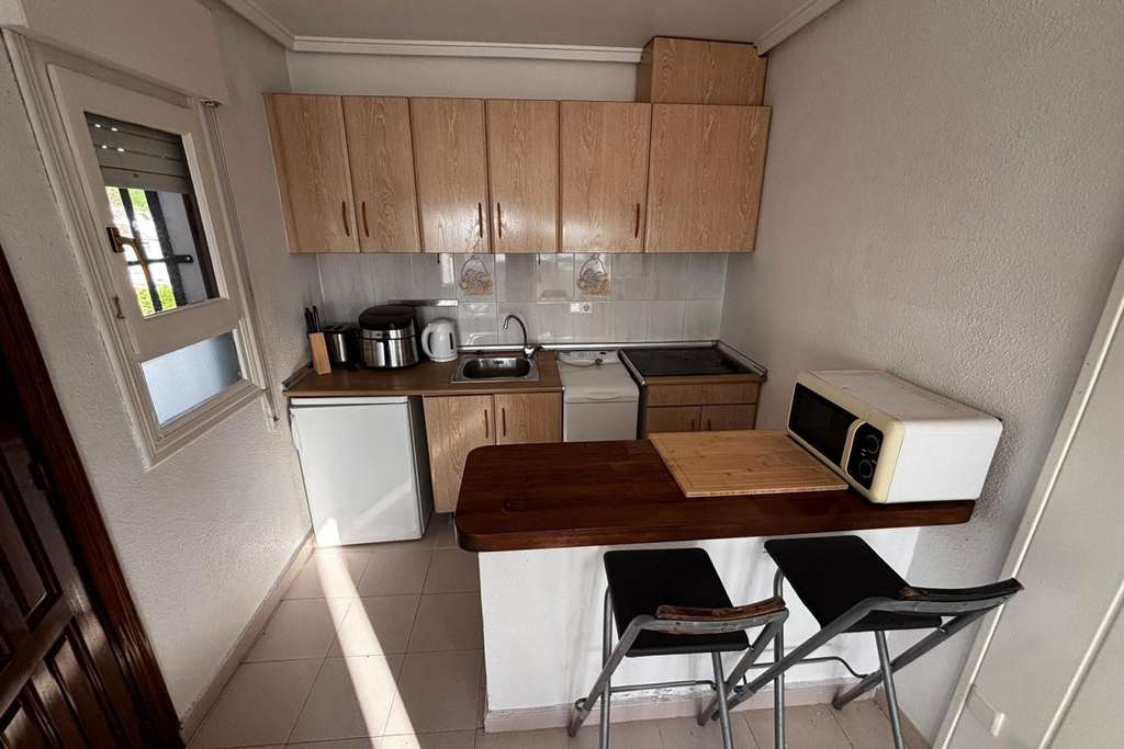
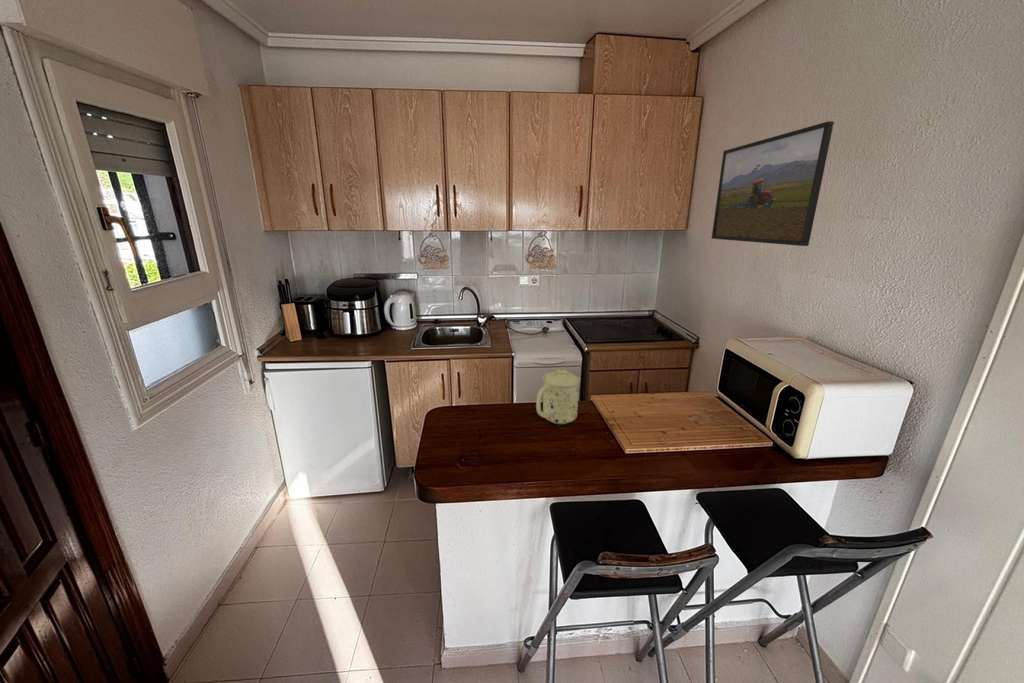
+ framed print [711,120,835,247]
+ mug [535,367,581,425]
